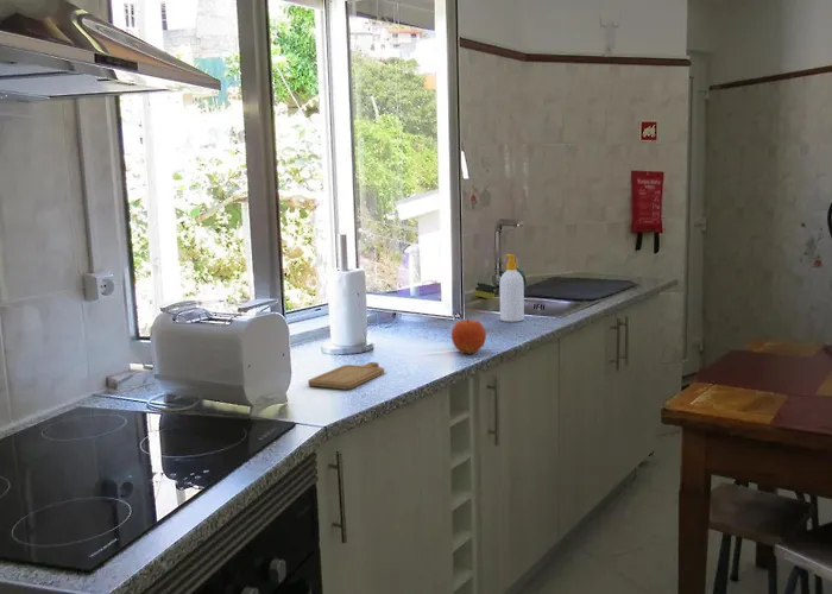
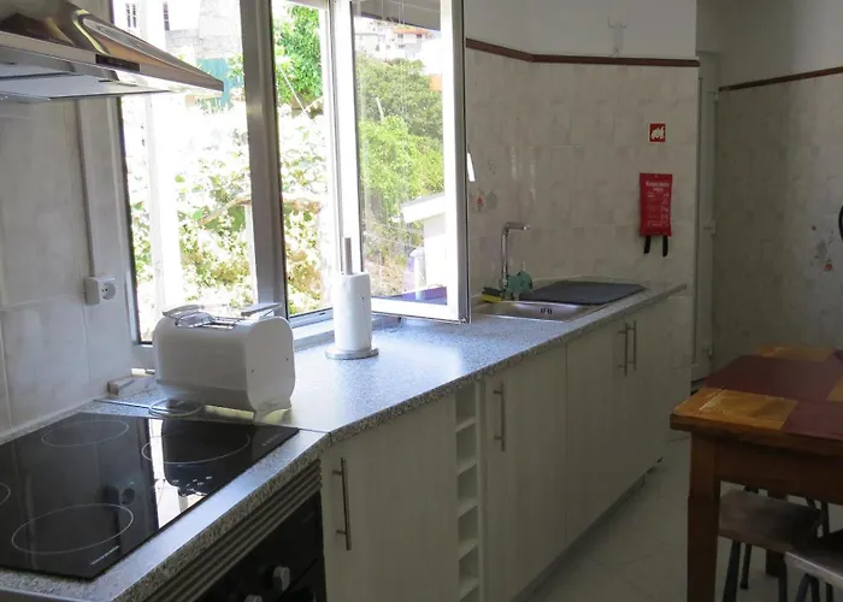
- soap bottle [498,253,525,323]
- fruit [450,318,487,355]
- chopping board [307,361,385,391]
